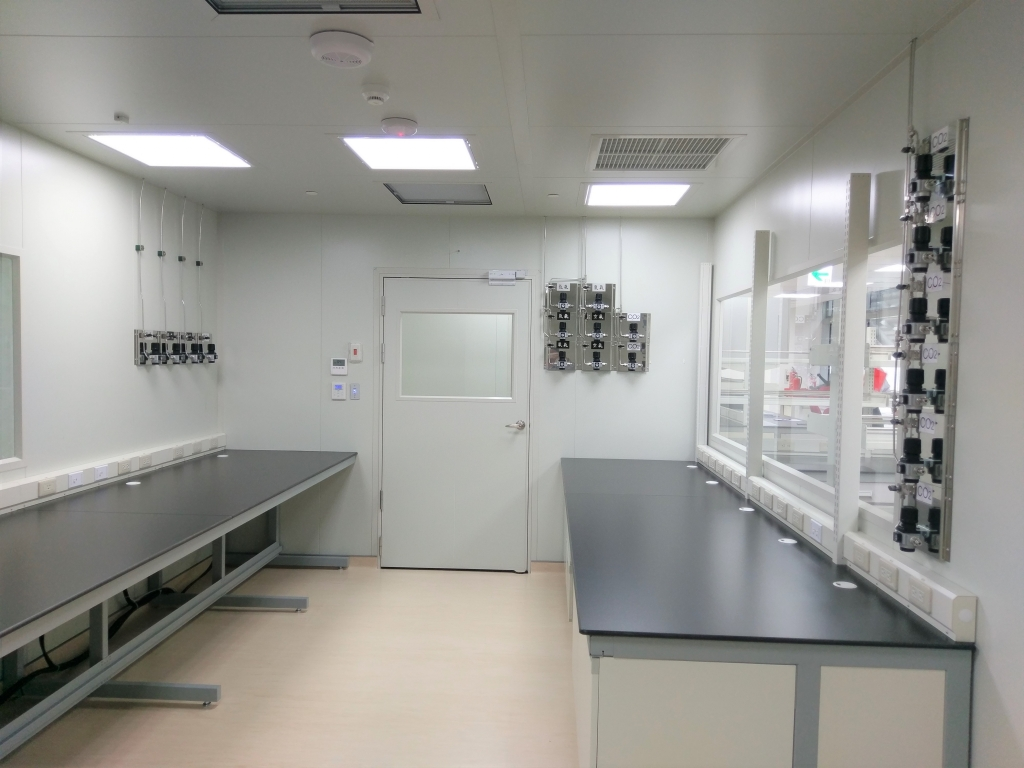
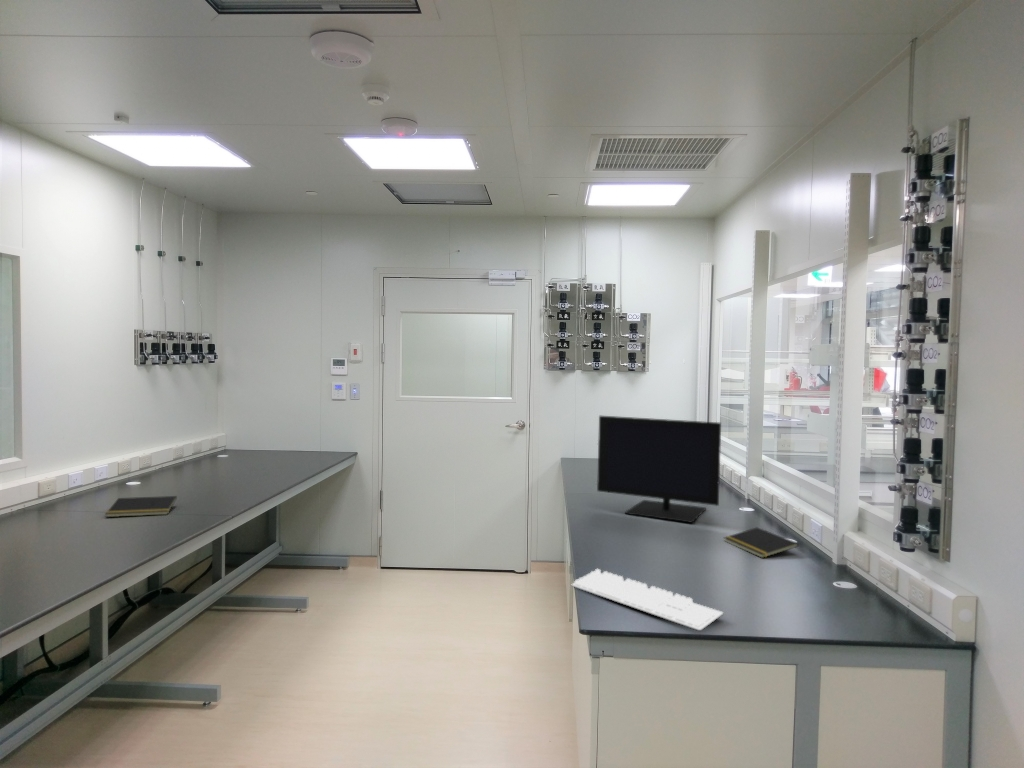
+ notepad [105,495,178,518]
+ notepad [723,526,800,559]
+ monitor [596,415,722,524]
+ keyboard [571,568,724,632]
